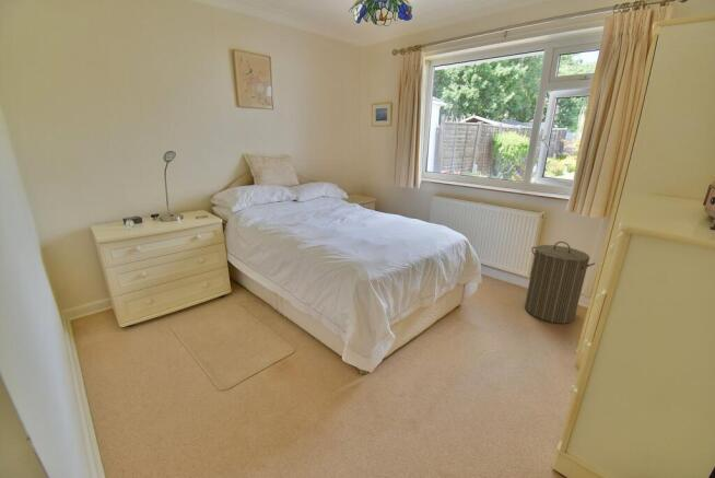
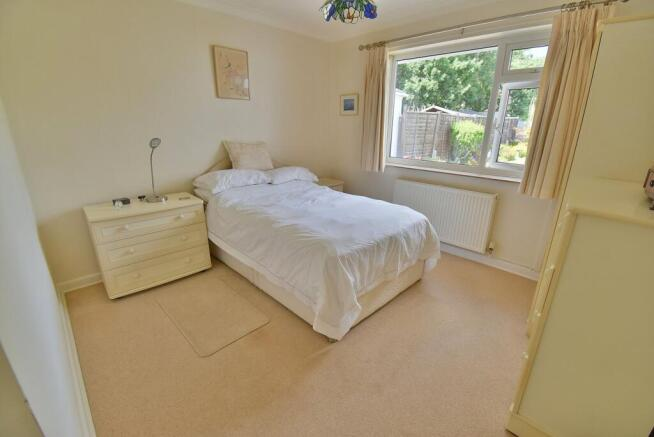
- laundry hamper [524,241,596,325]
